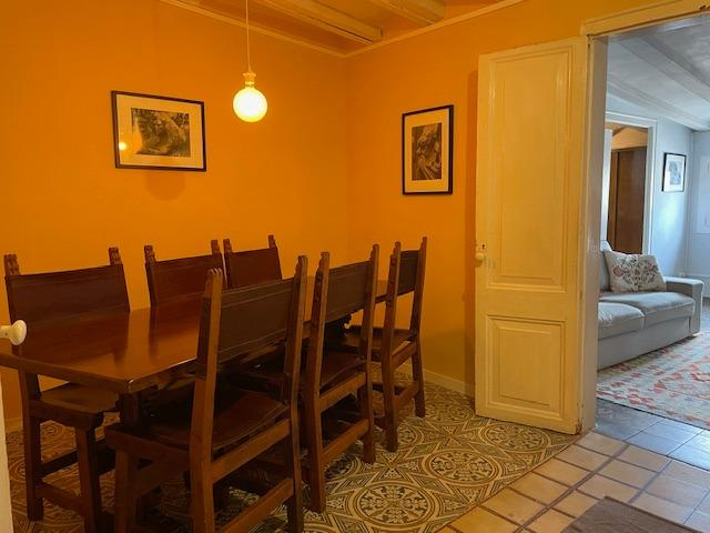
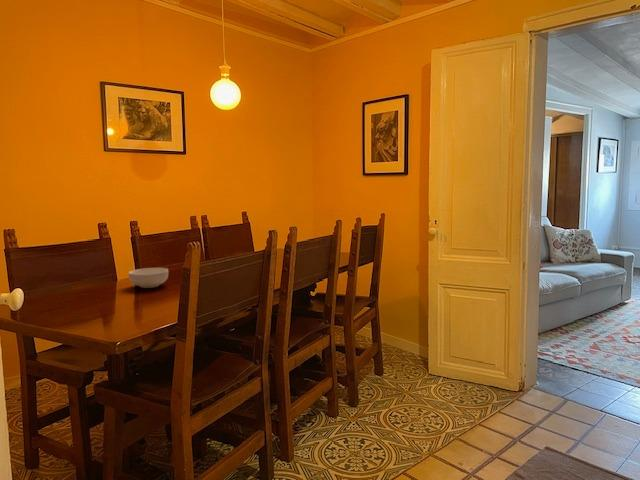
+ cereal bowl [128,267,169,289]
